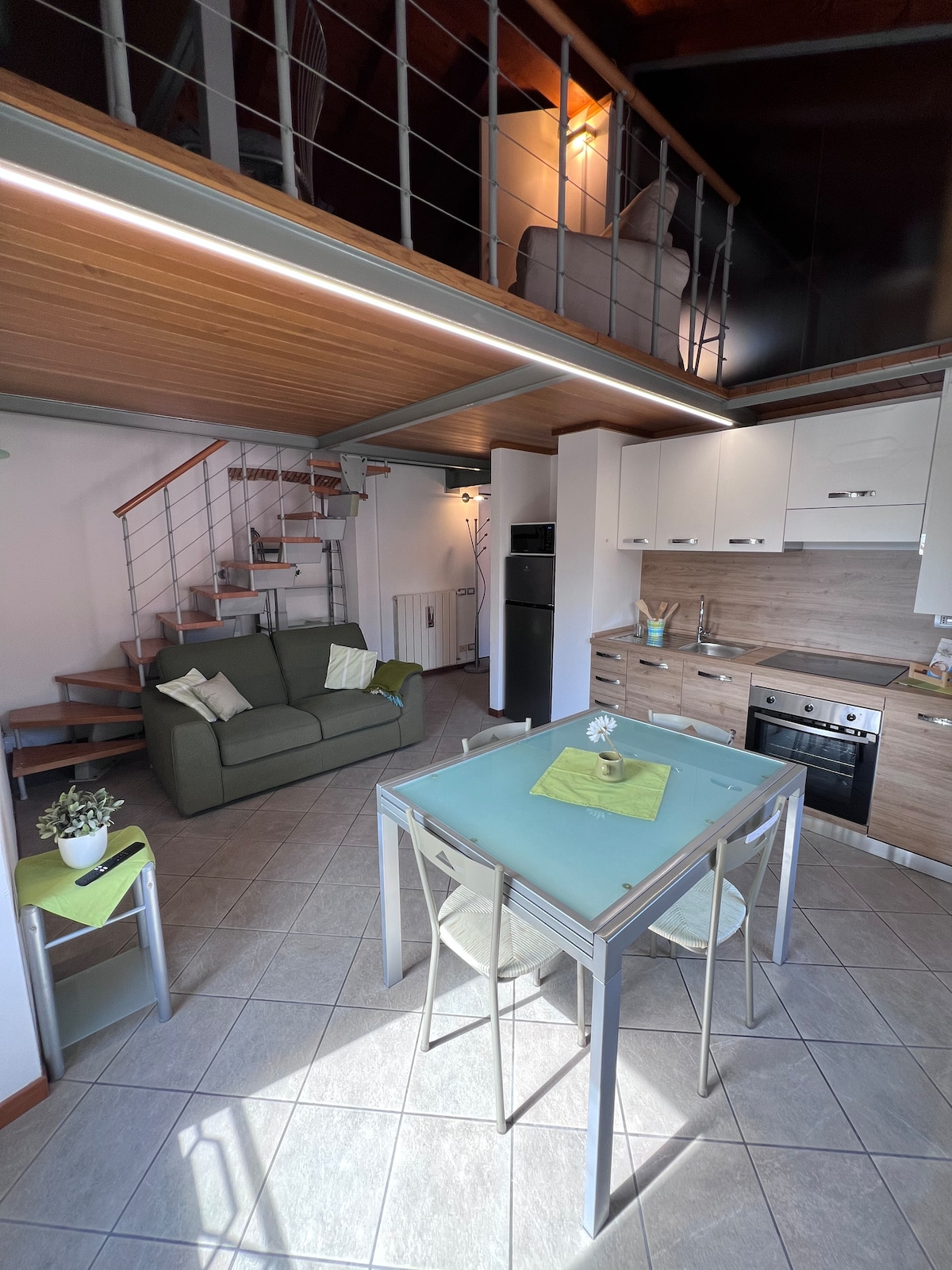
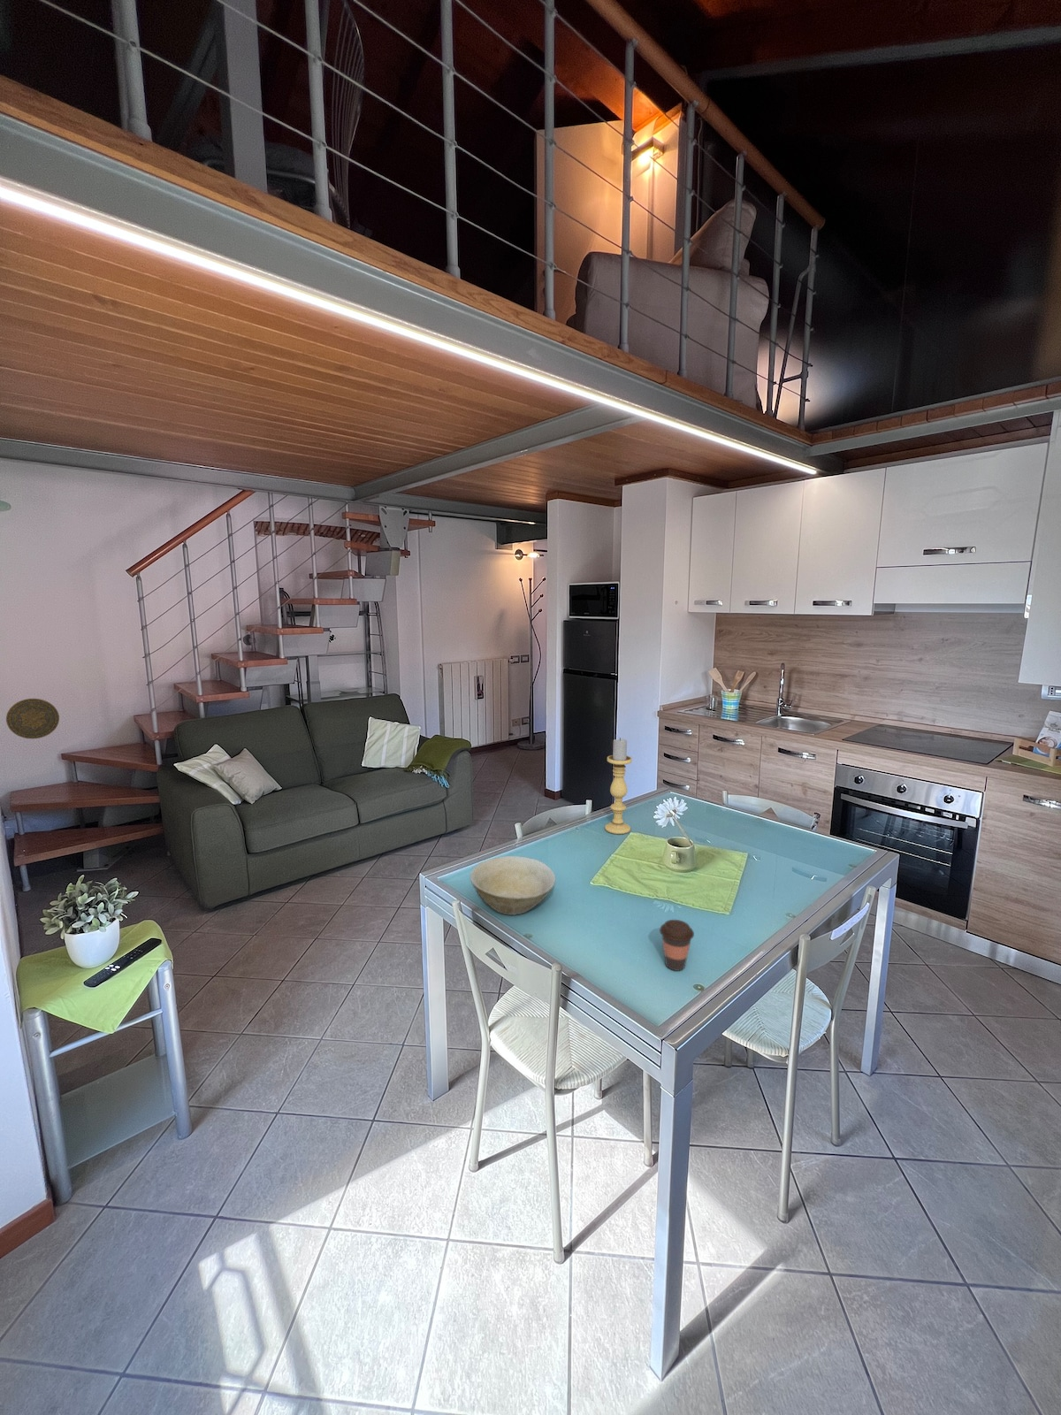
+ coffee cup [659,919,695,972]
+ decorative plate [6,697,60,740]
+ bowl [469,856,556,916]
+ candle holder [604,736,633,835]
